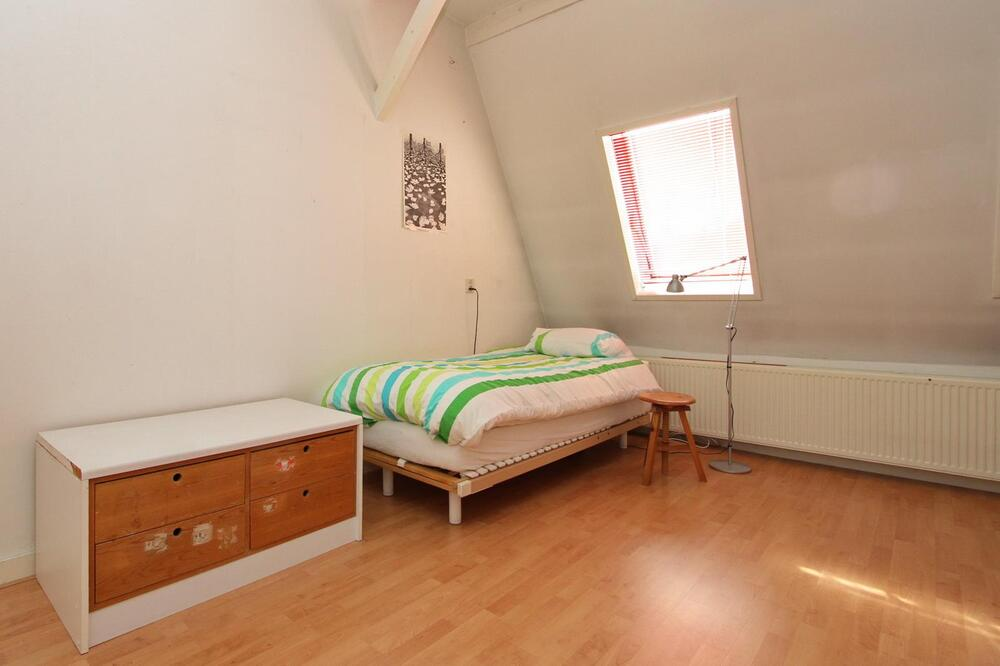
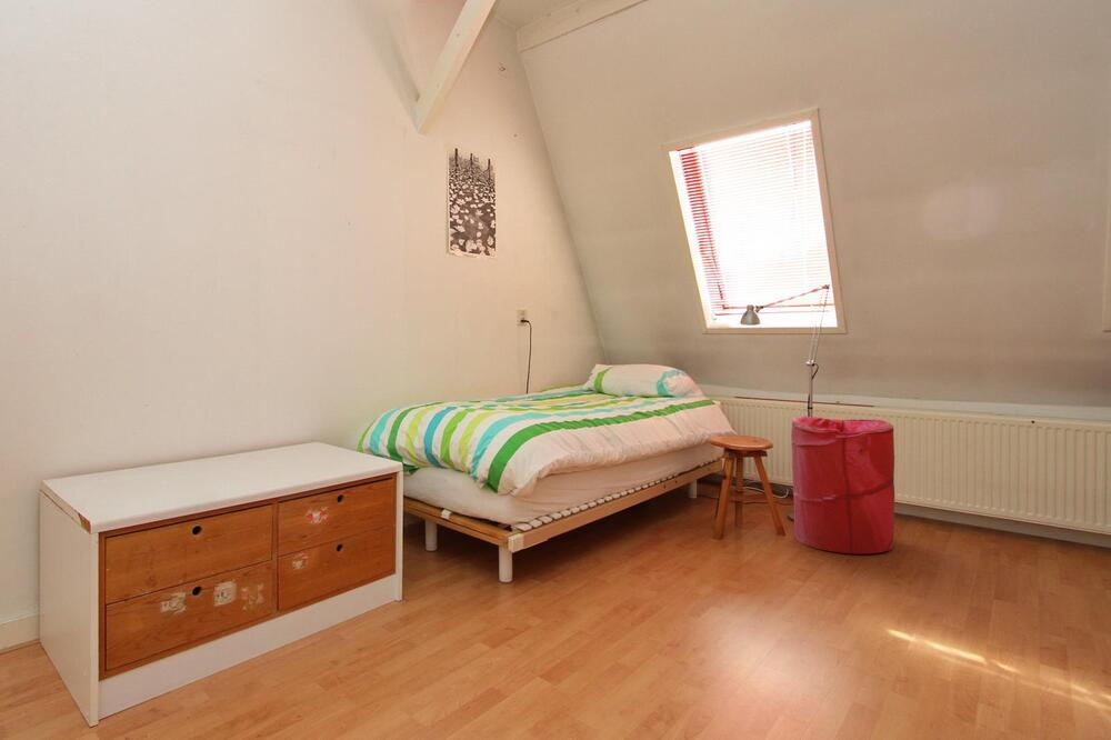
+ laundry hamper [790,416,895,554]
